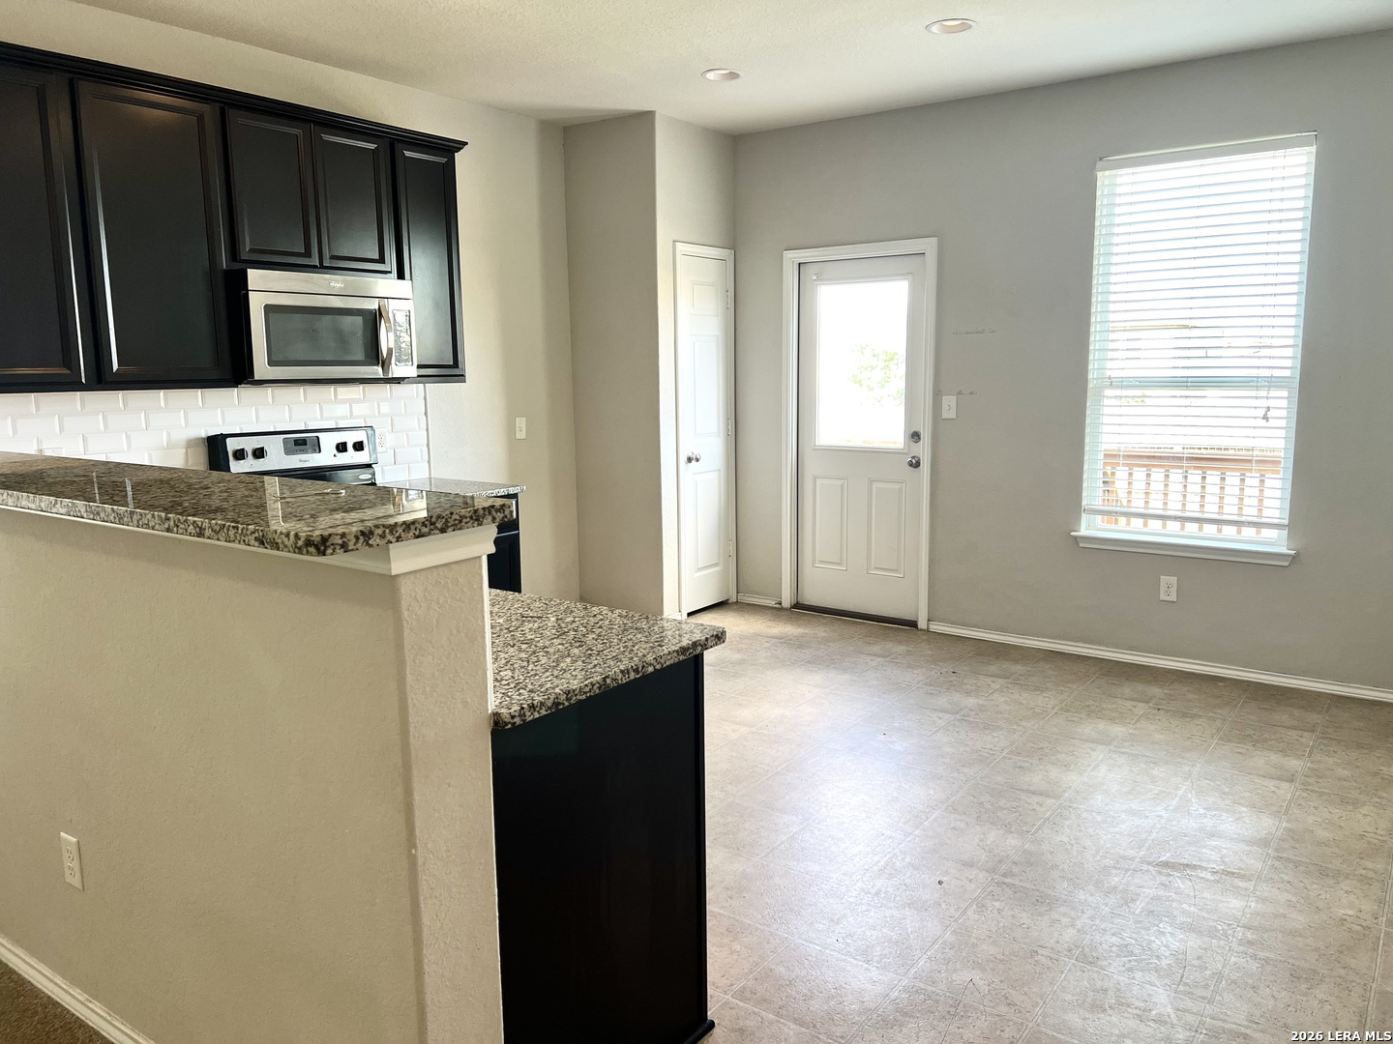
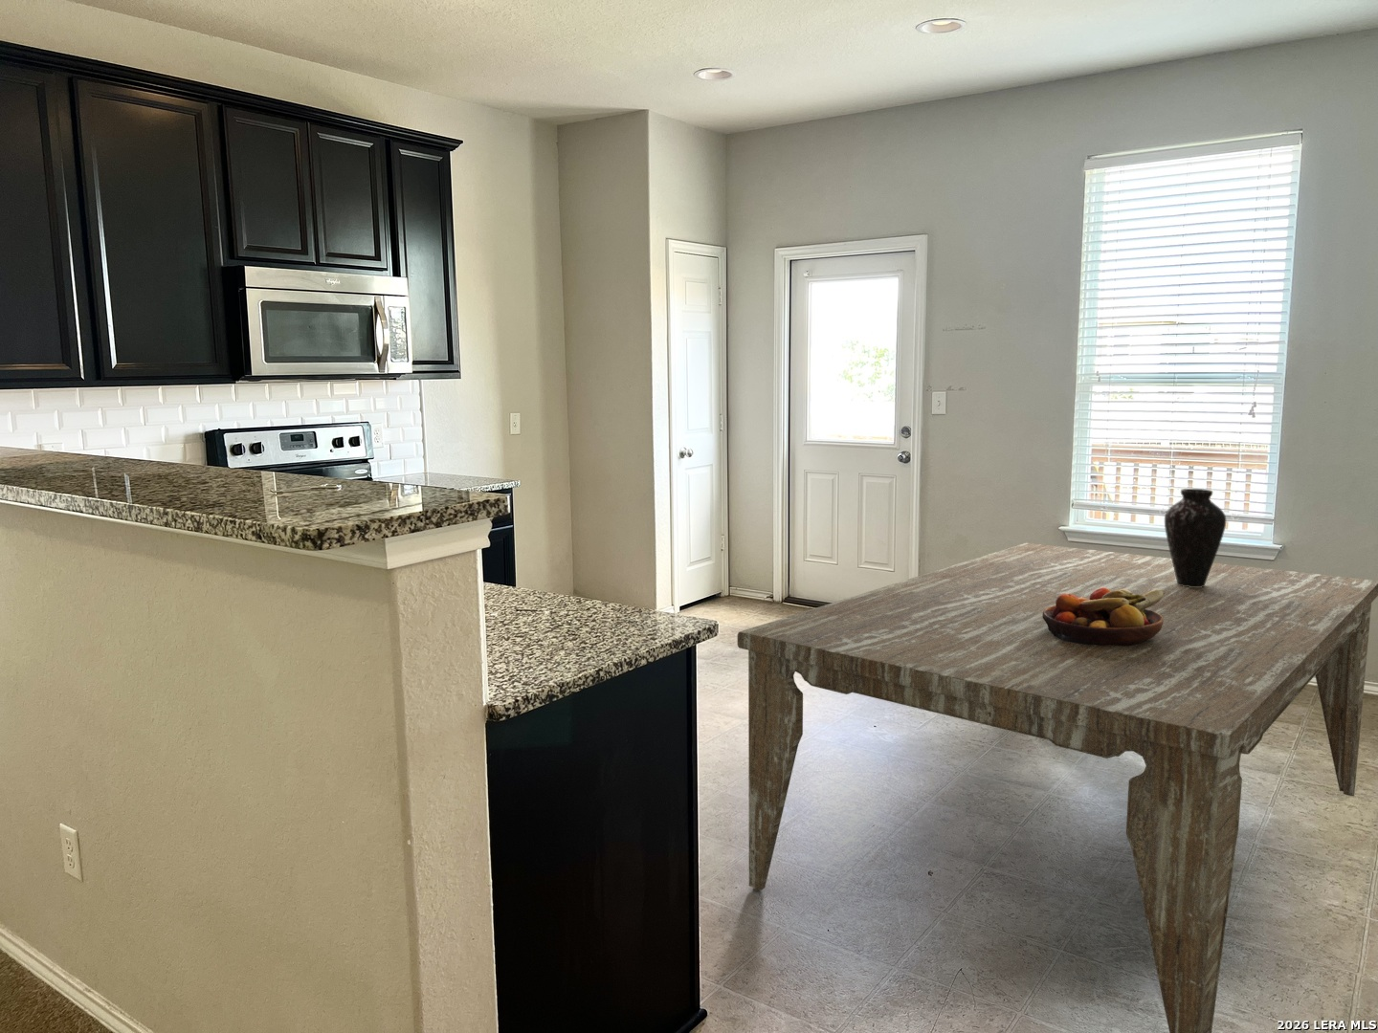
+ vase [1163,488,1227,587]
+ dining table [737,543,1378,1033]
+ fruit bowl [1042,587,1165,646]
